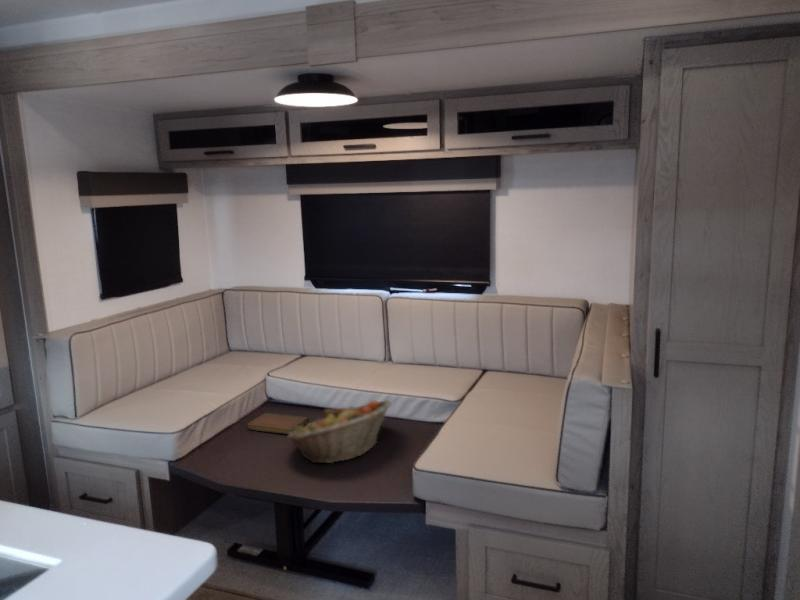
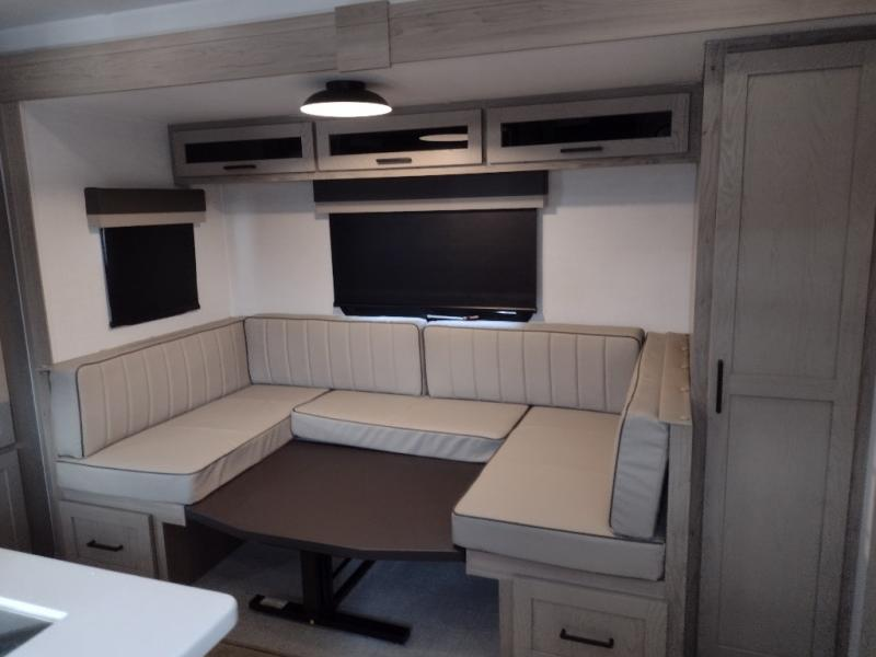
- fruit basket [285,399,392,464]
- notebook [246,412,310,435]
